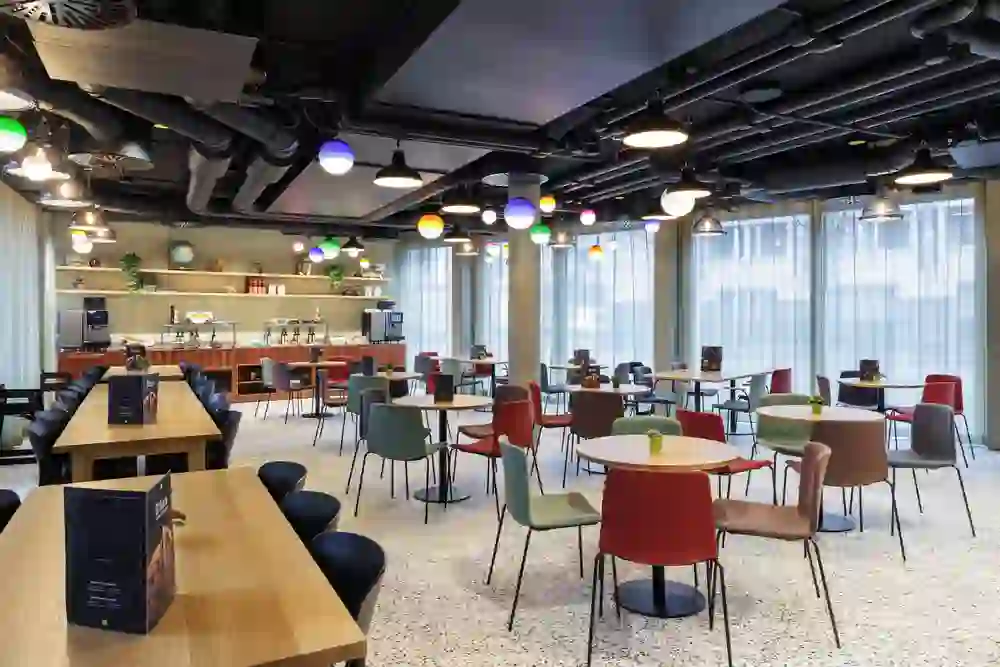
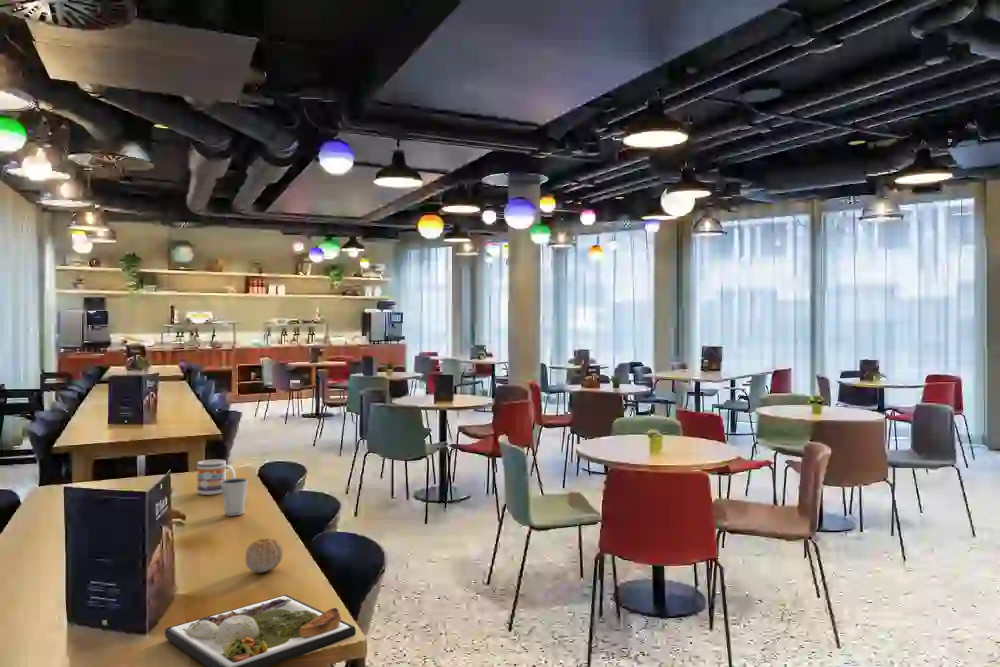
+ dixie cup [221,477,249,516]
+ fruit [244,537,284,574]
+ mug [196,459,236,496]
+ dinner plate [164,594,357,667]
